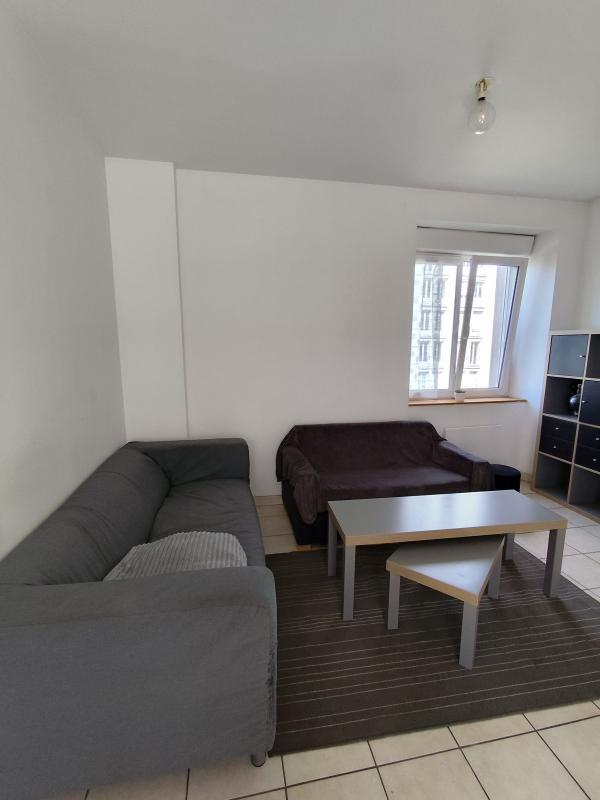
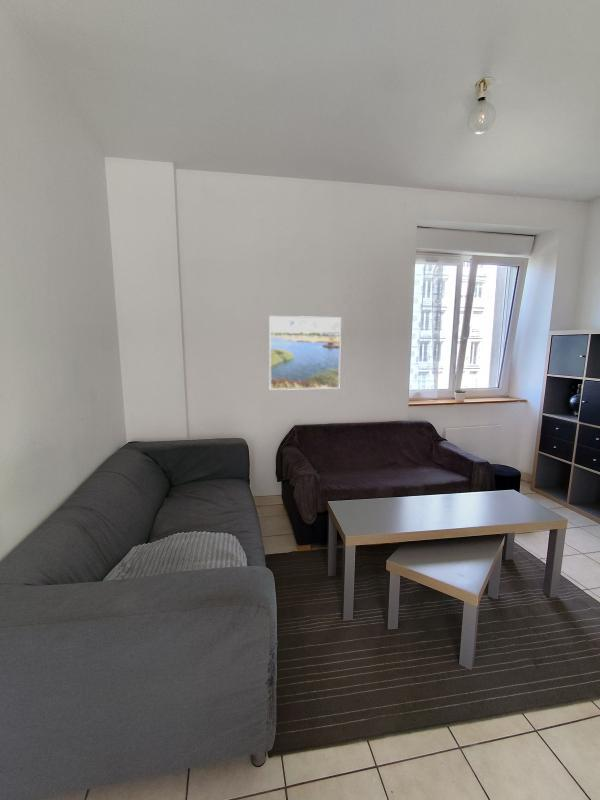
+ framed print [268,315,342,391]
